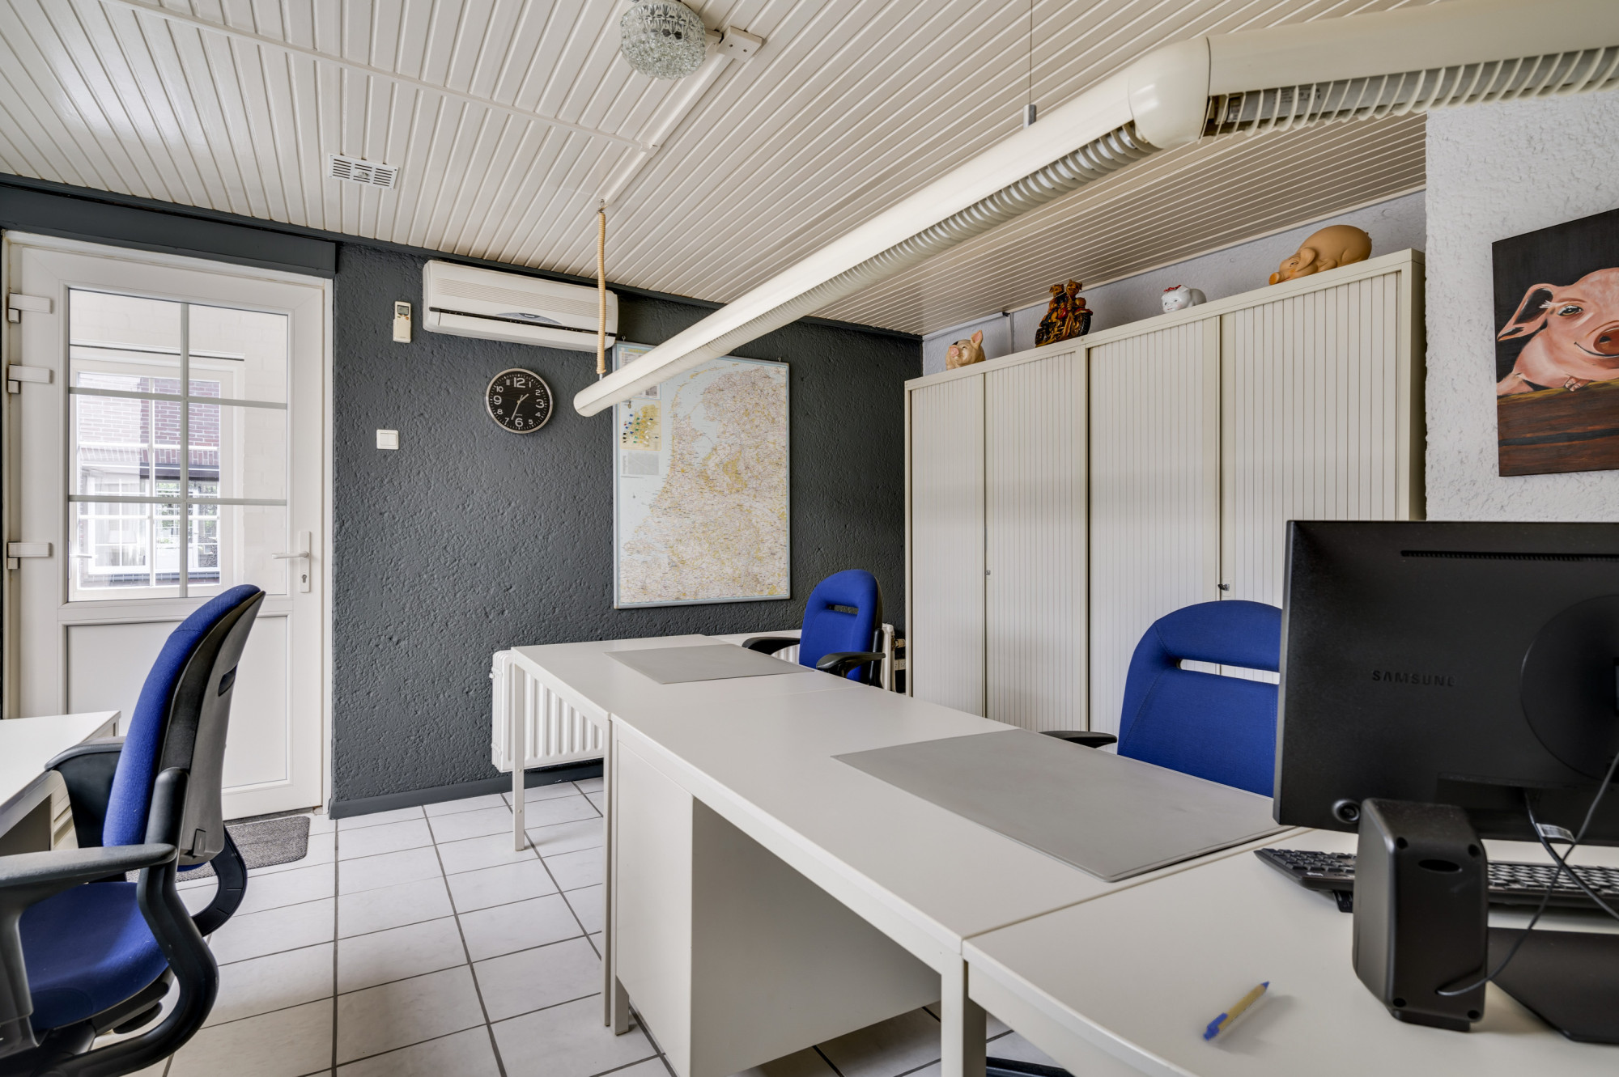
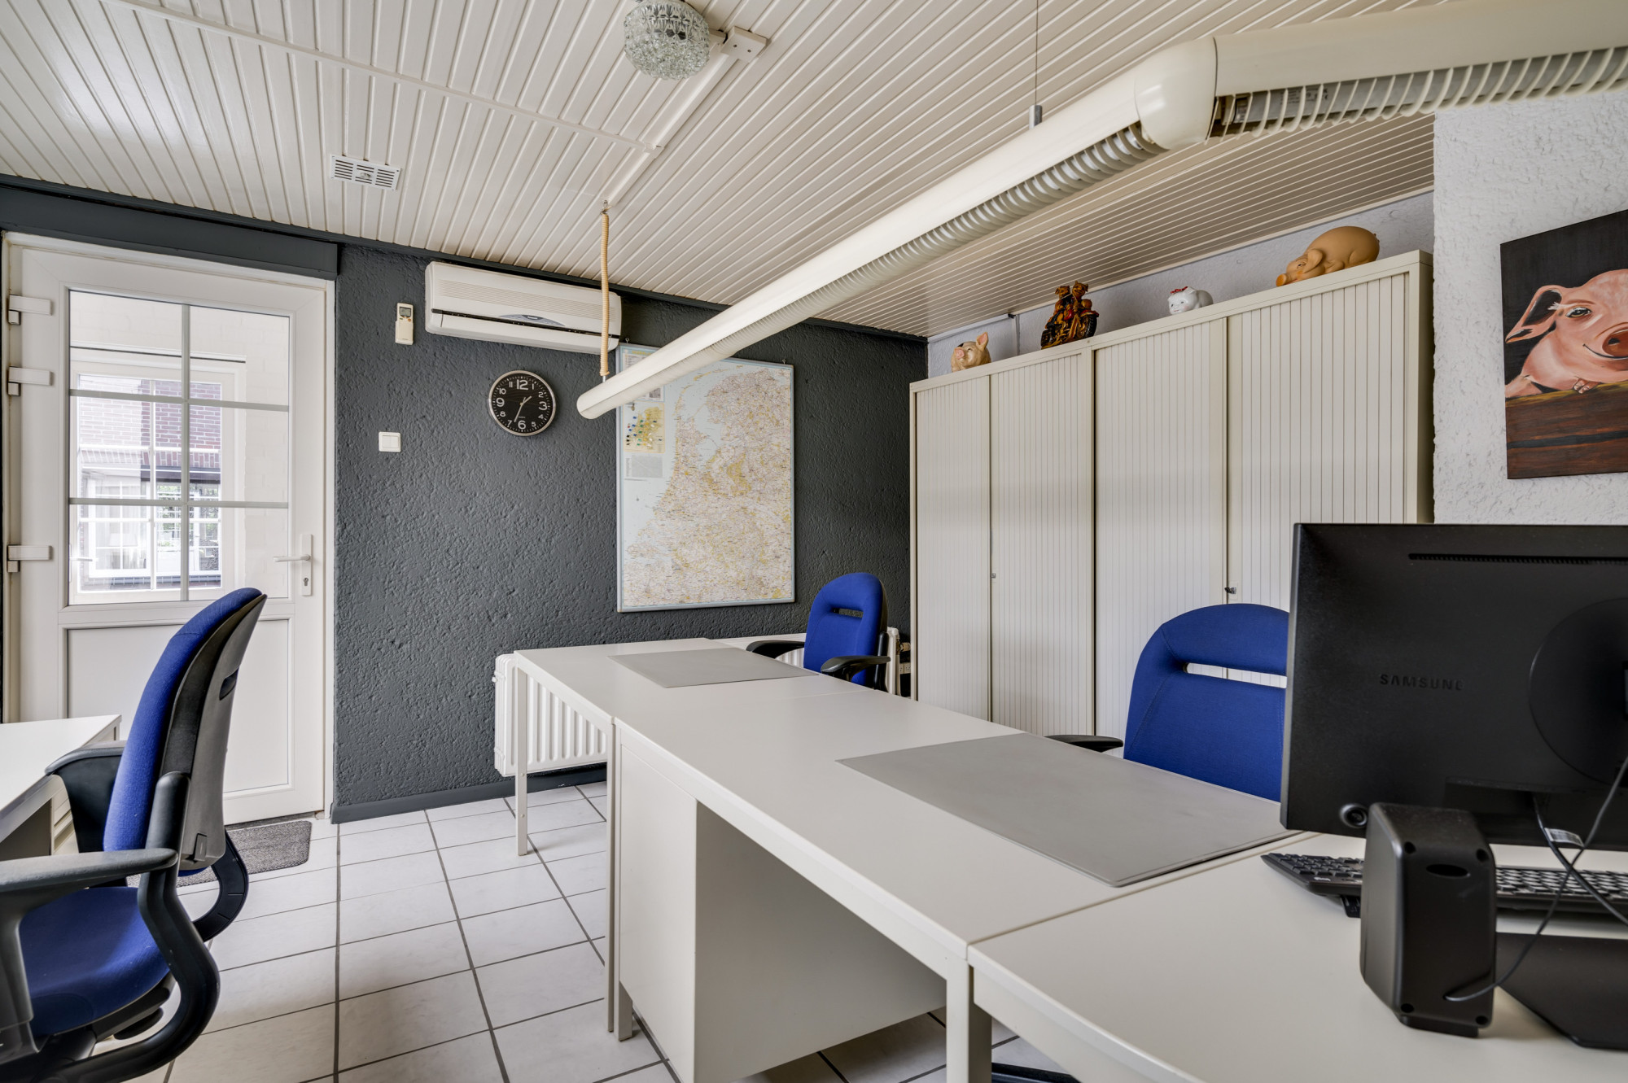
- pen [1202,981,1270,1041]
